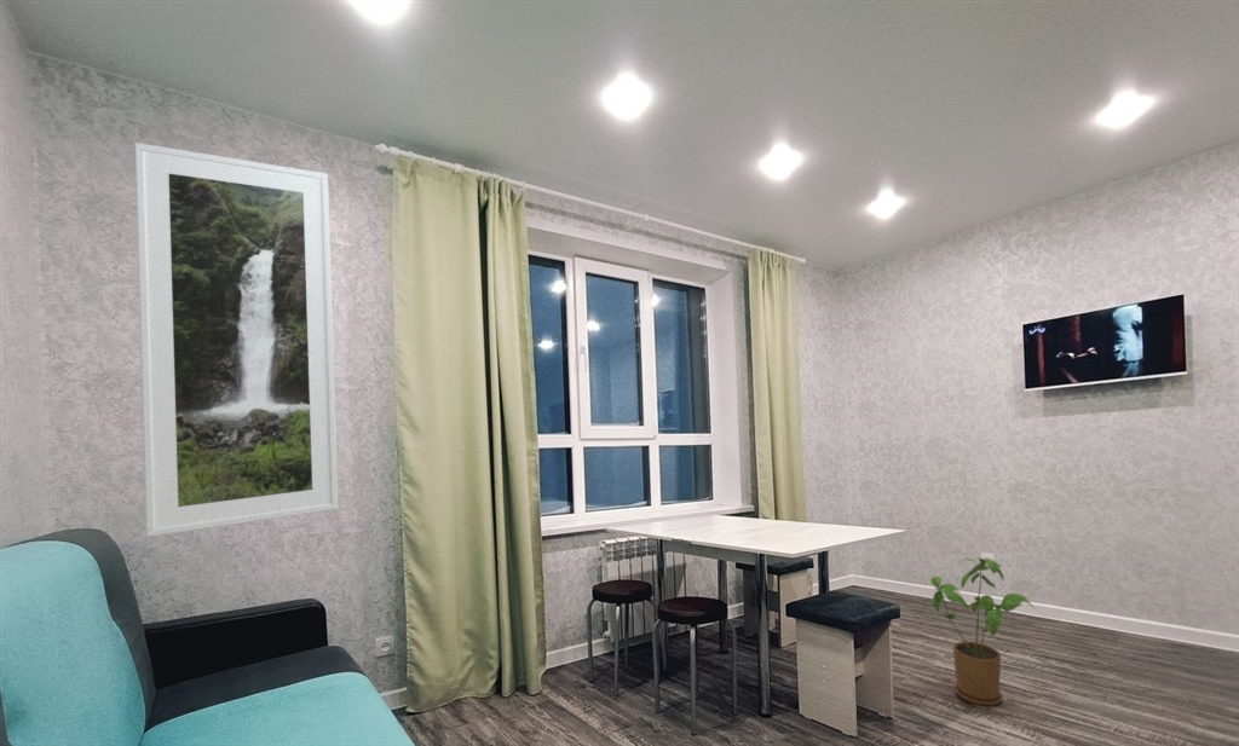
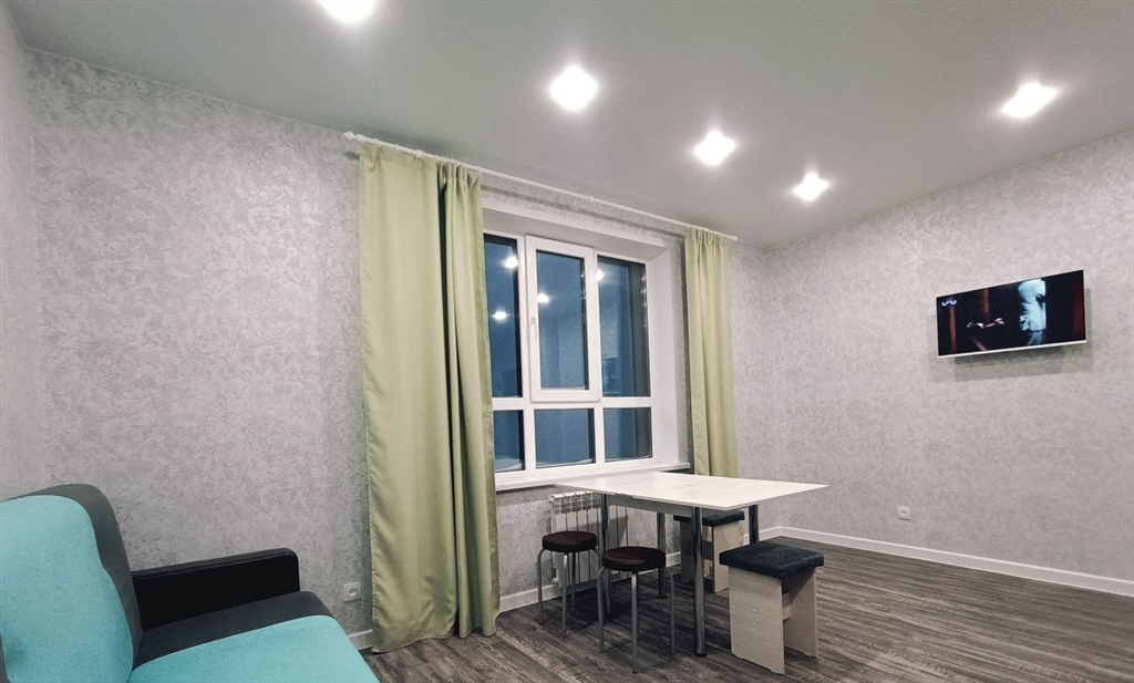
- house plant [929,557,1037,707]
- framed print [134,141,339,538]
